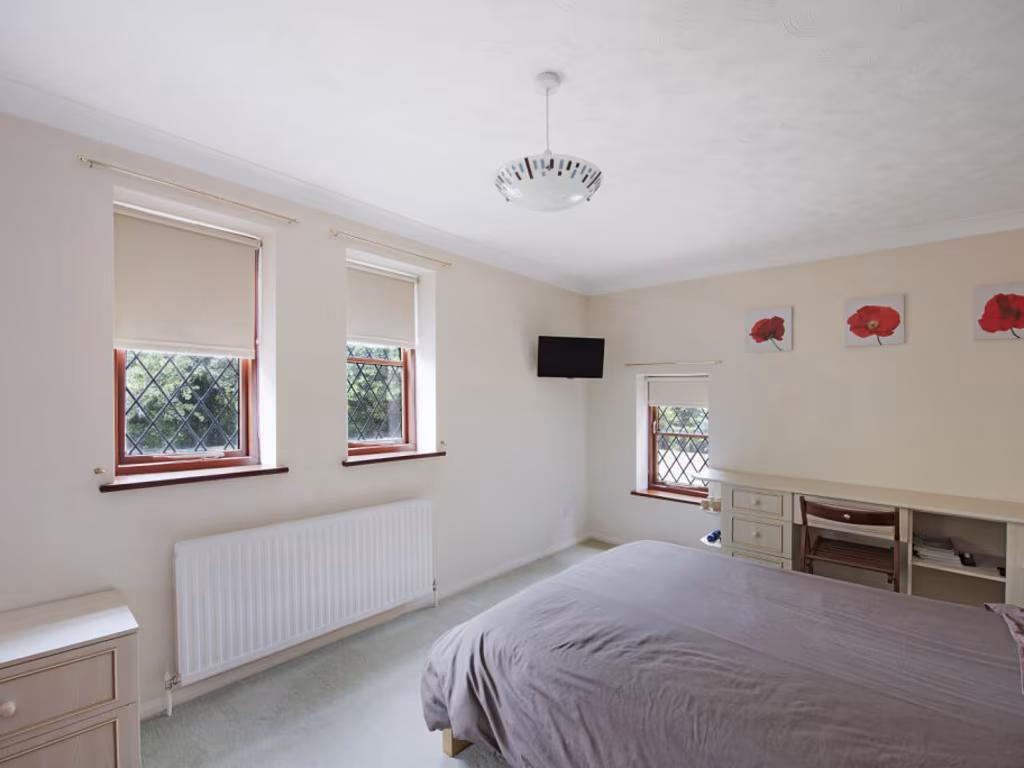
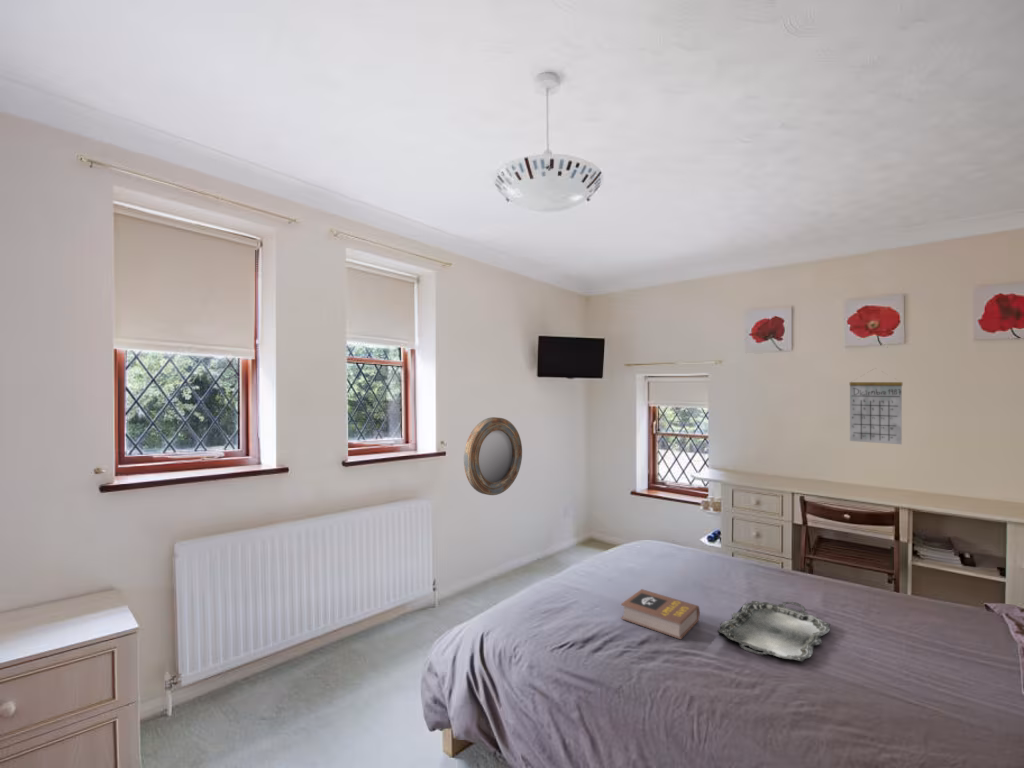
+ serving tray [717,600,831,662]
+ book [620,588,701,640]
+ calendar [849,367,903,445]
+ home mirror [463,416,523,496]
